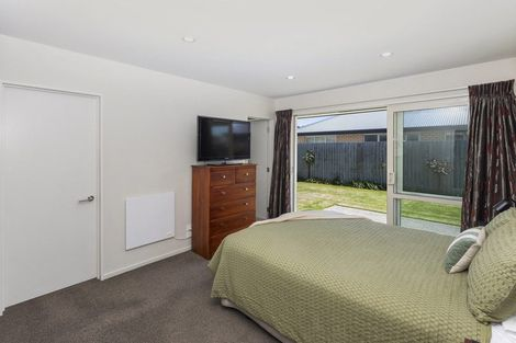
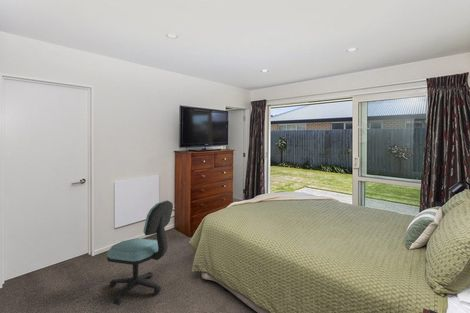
+ office chair [106,199,174,306]
